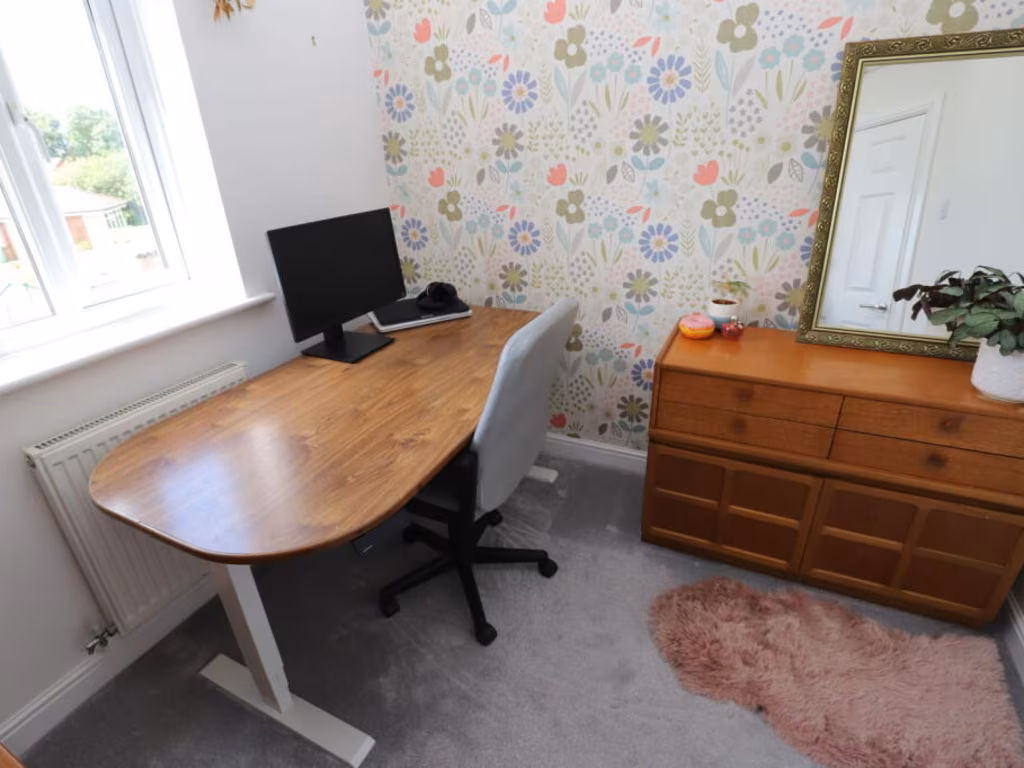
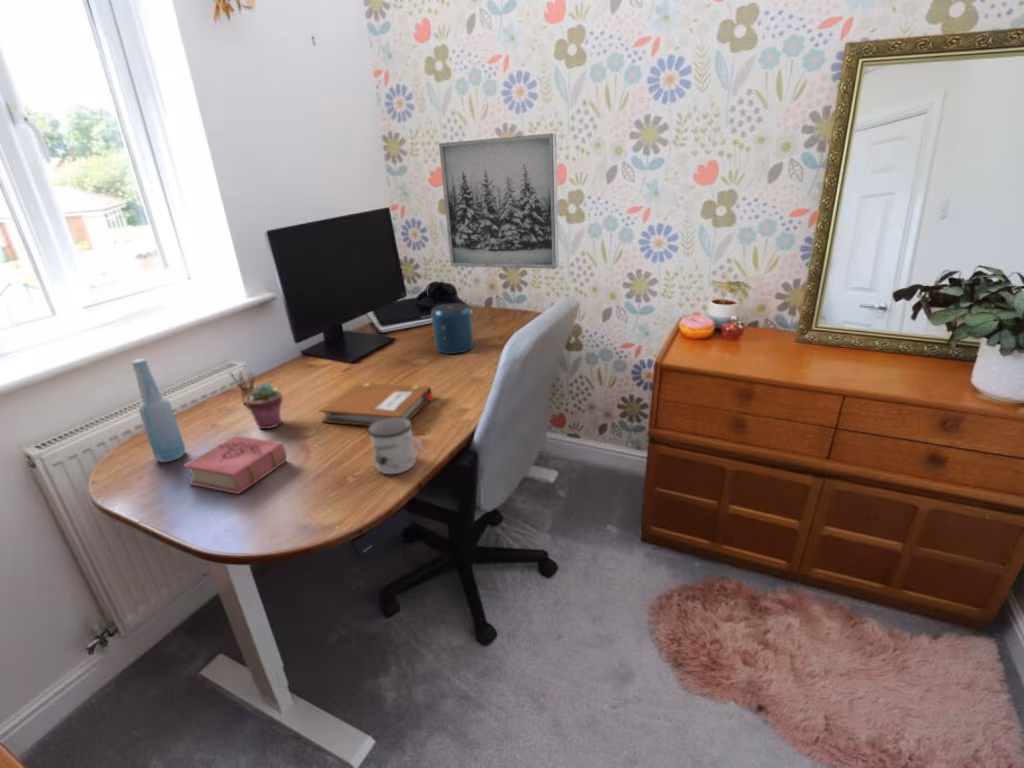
+ mug [366,417,423,475]
+ notebook [318,382,434,427]
+ book [182,434,288,495]
+ speaker [430,302,475,355]
+ wall art [438,132,560,270]
+ pencil box [228,369,255,405]
+ bottle [131,358,187,463]
+ potted succulent [245,381,284,430]
